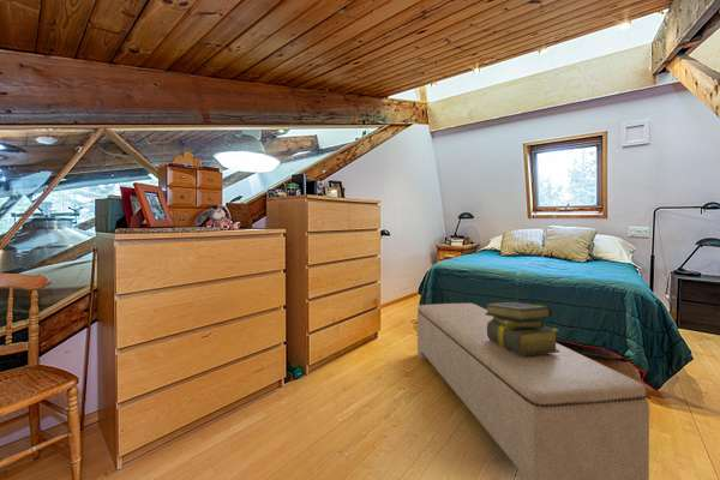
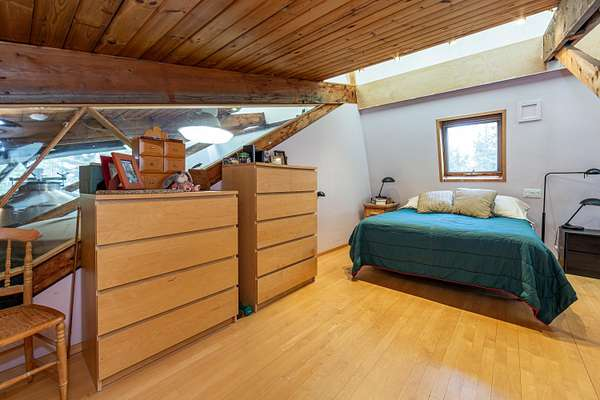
- bench [416,302,650,480]
- stack of books [484,301,559,355]
